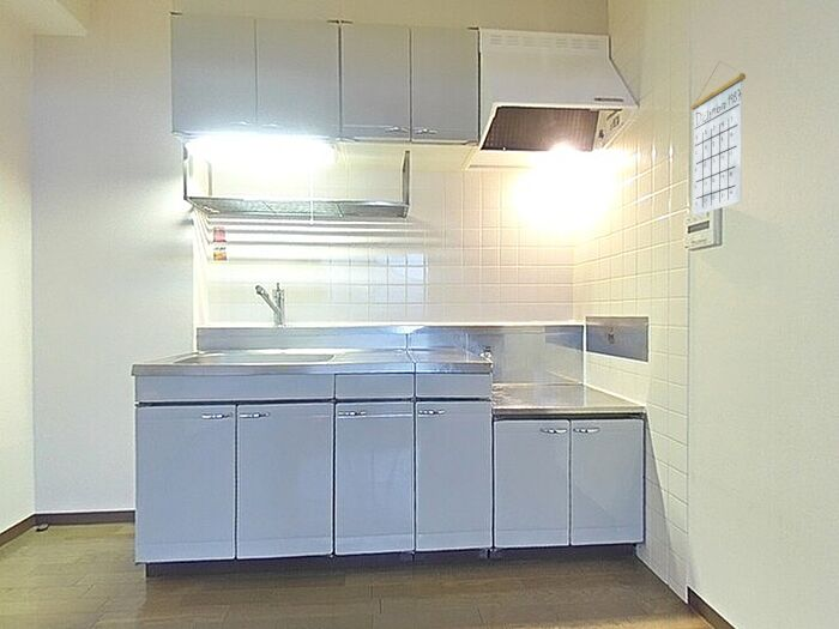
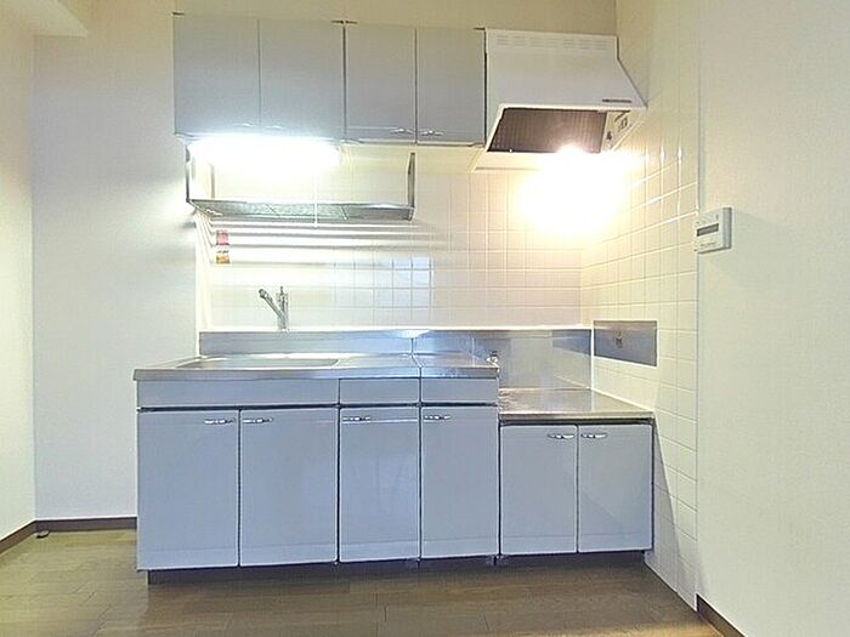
- calendar [690,61,747,217]
